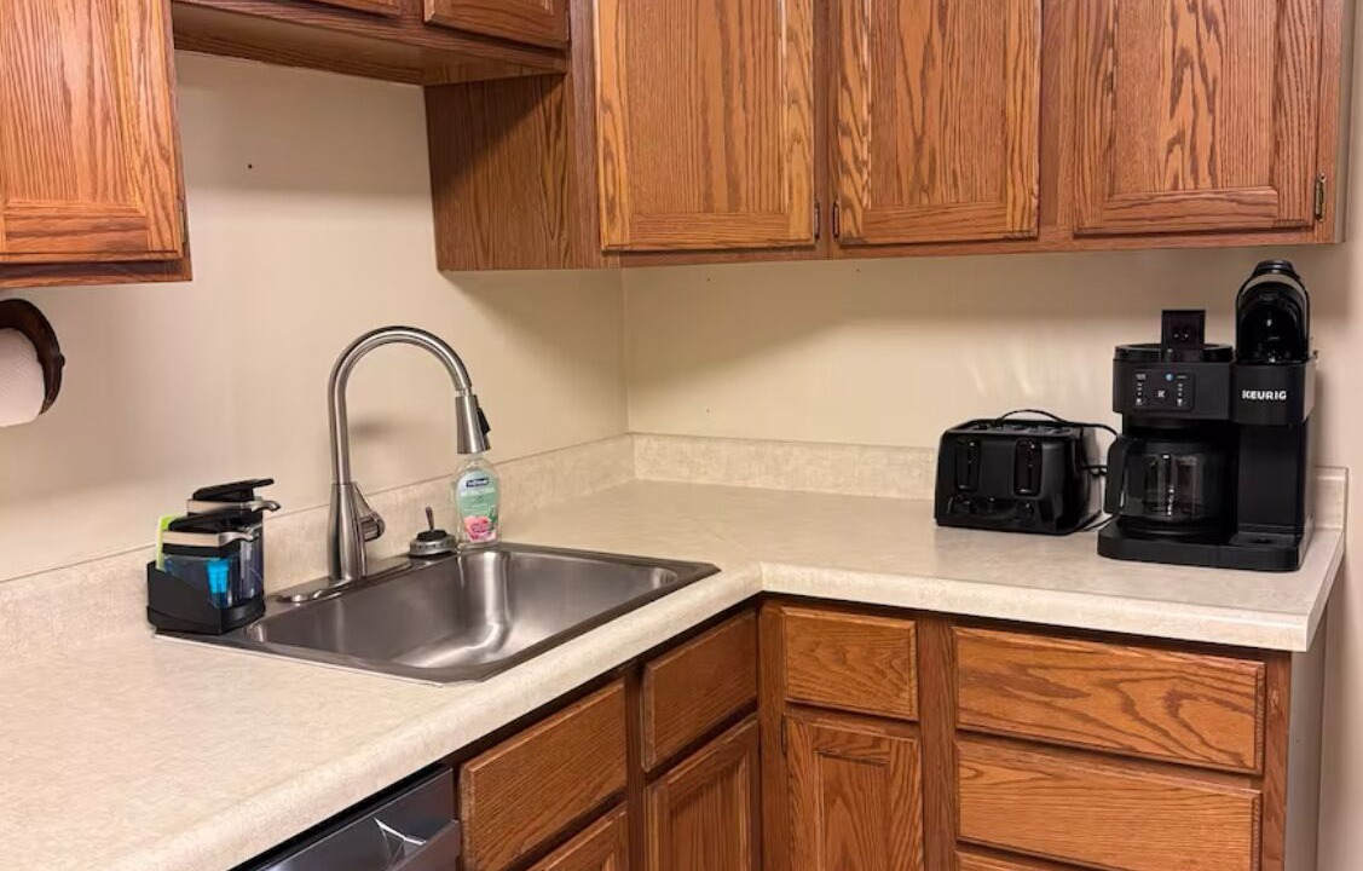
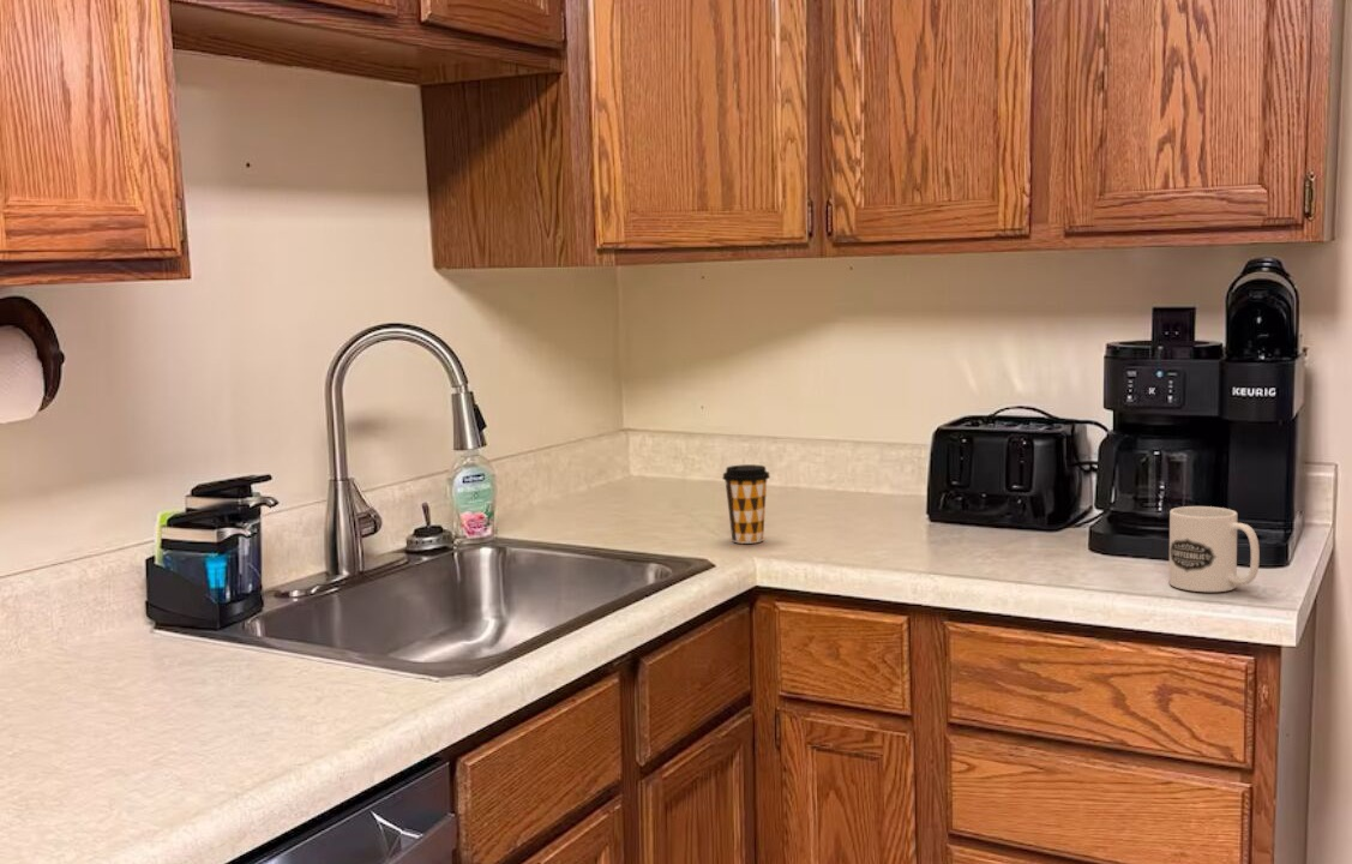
+ mug [1168,505,1261,593]
+ coffee cup [721,463,771,545]
